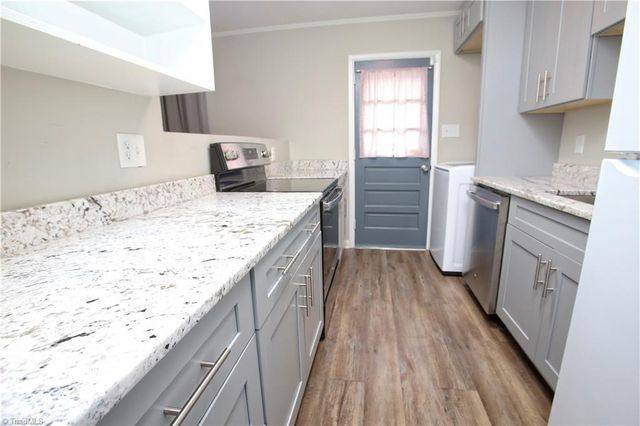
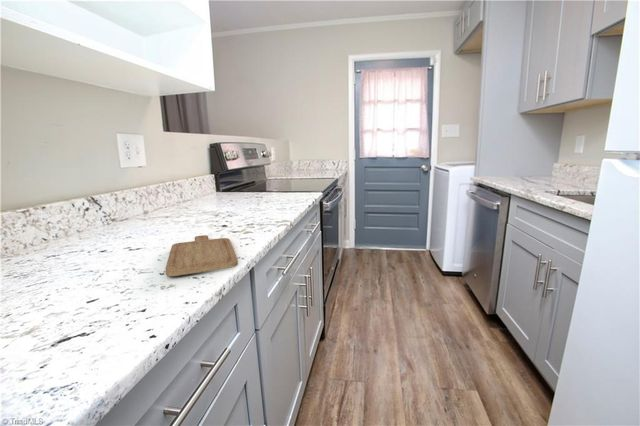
+ chopping board [164,234,239,277]
